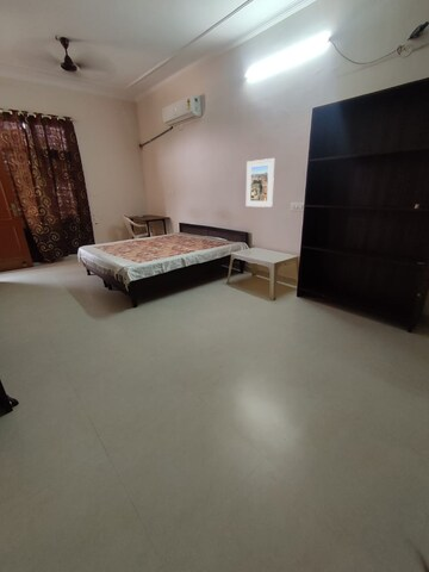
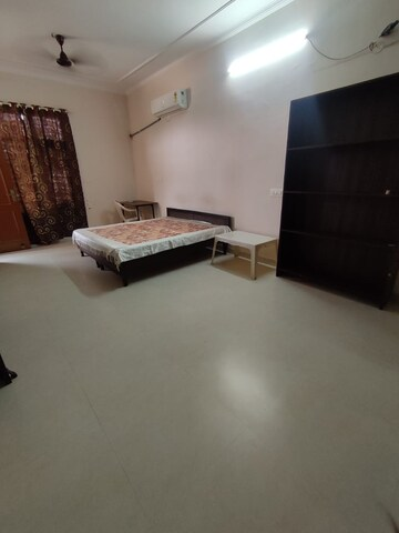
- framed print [245,157,275,209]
